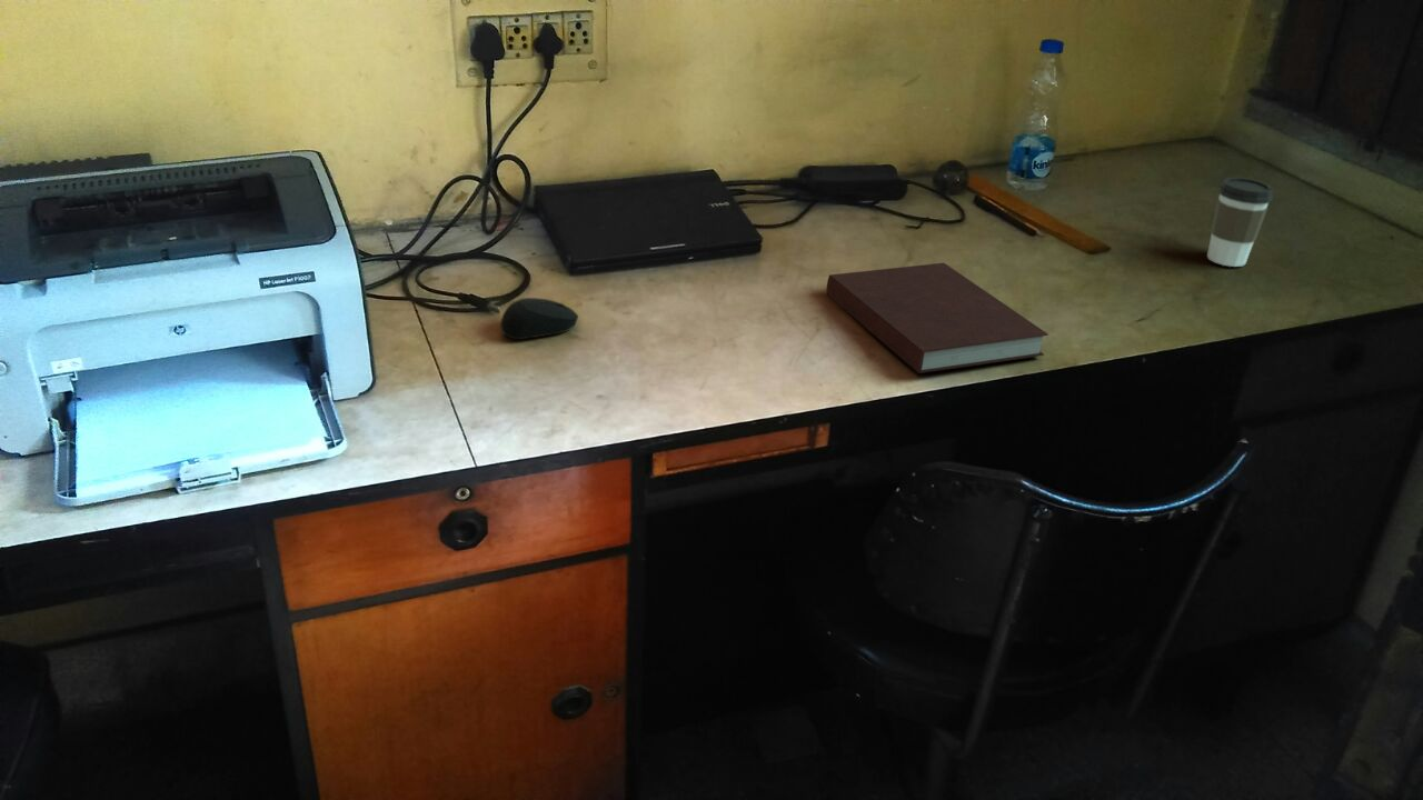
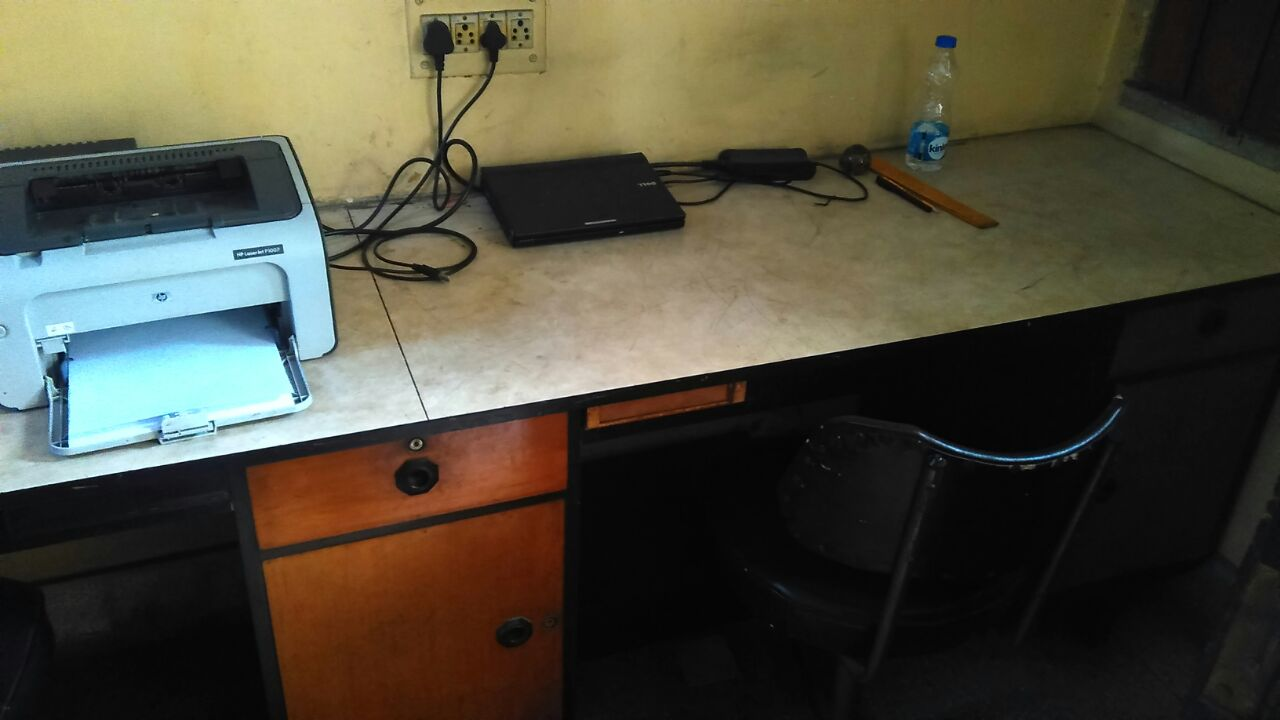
- notebook [826,262,1049,374]
- coffee cup [1206,177,1274,268]
- computer mouse [499,297,579,340]
